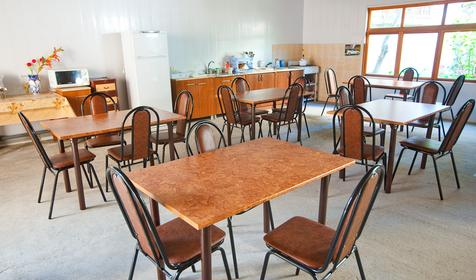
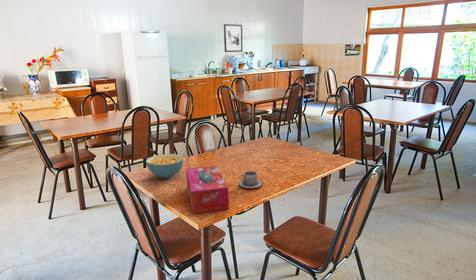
+ cup [238,170,264,190]
+ cereal bowl [145,153,184,179]
+ tissue box [185,165,230,215]
+ wall art [223,23,244,53]
